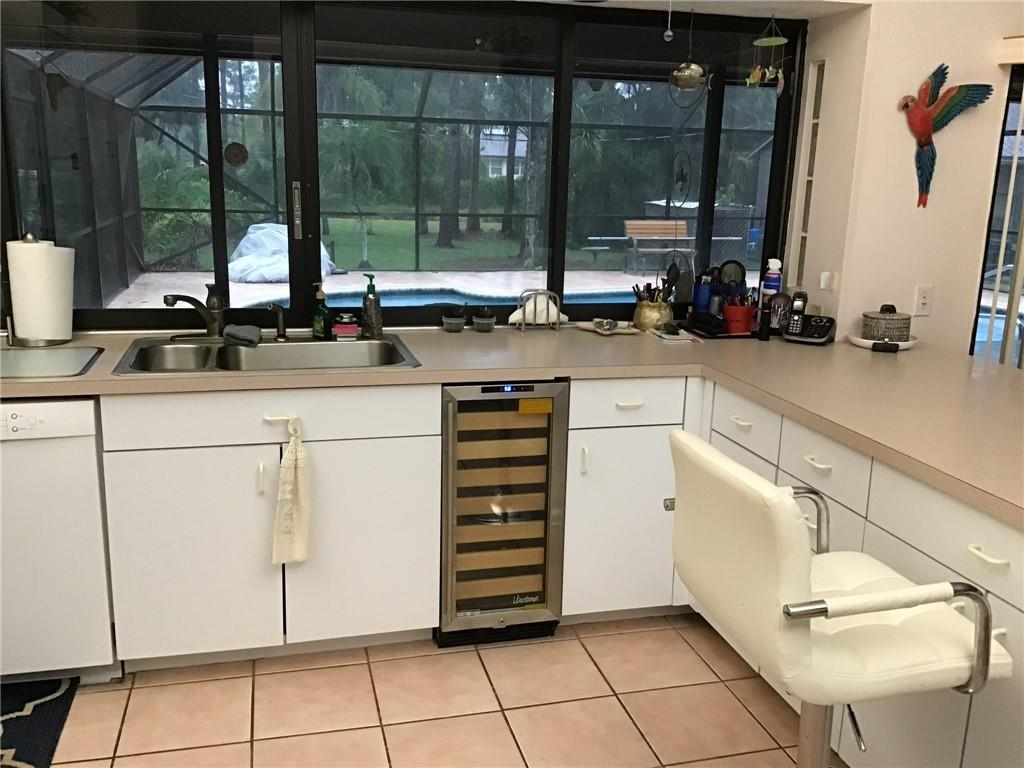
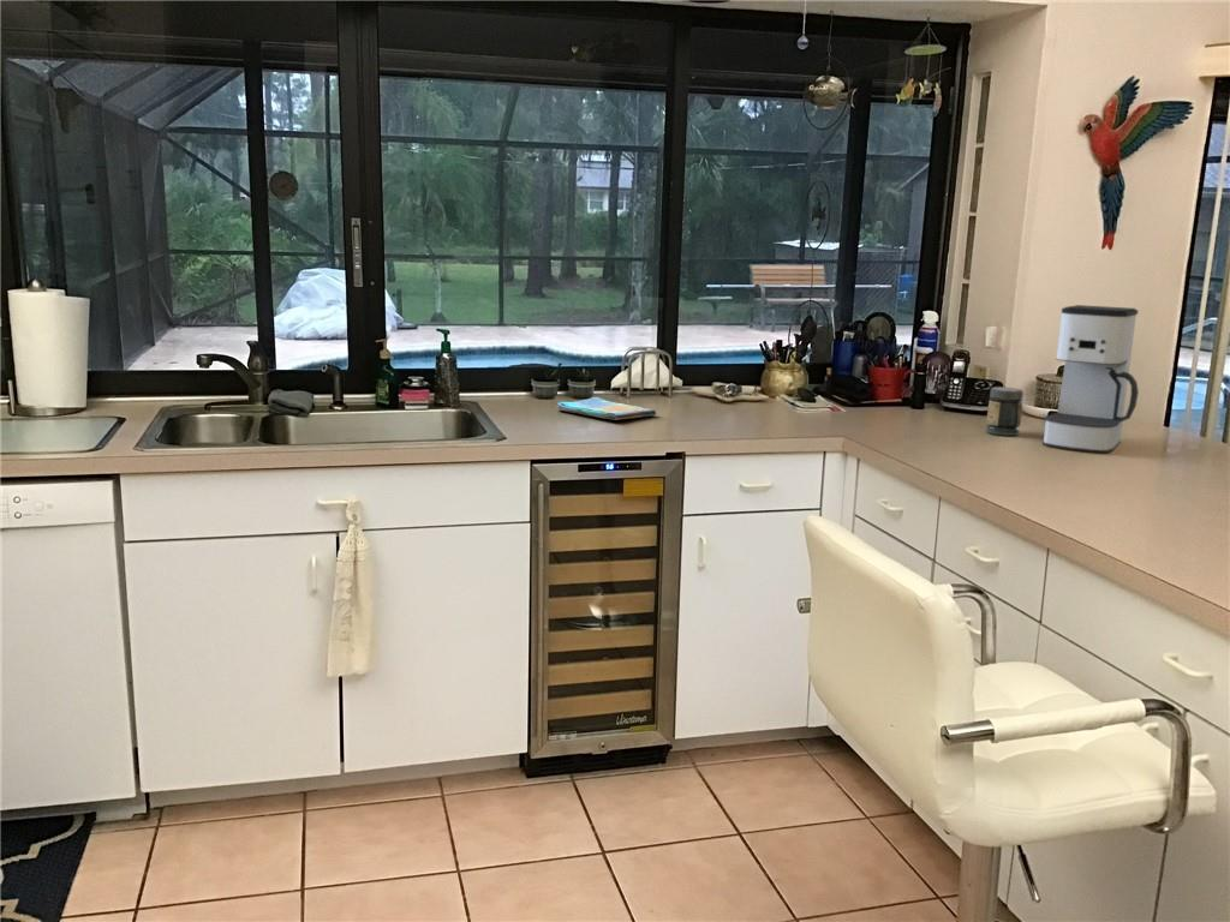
+ jar [985,385,1025,437]
+ dish towel [555,396,657,421]
+ coffee maker [1041,304,1140,454]
